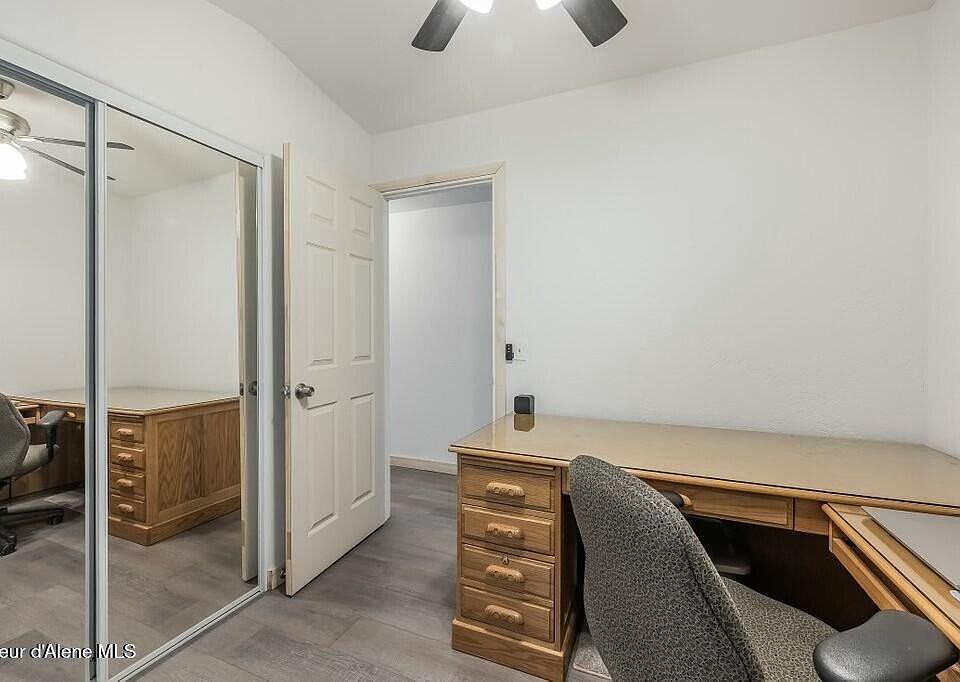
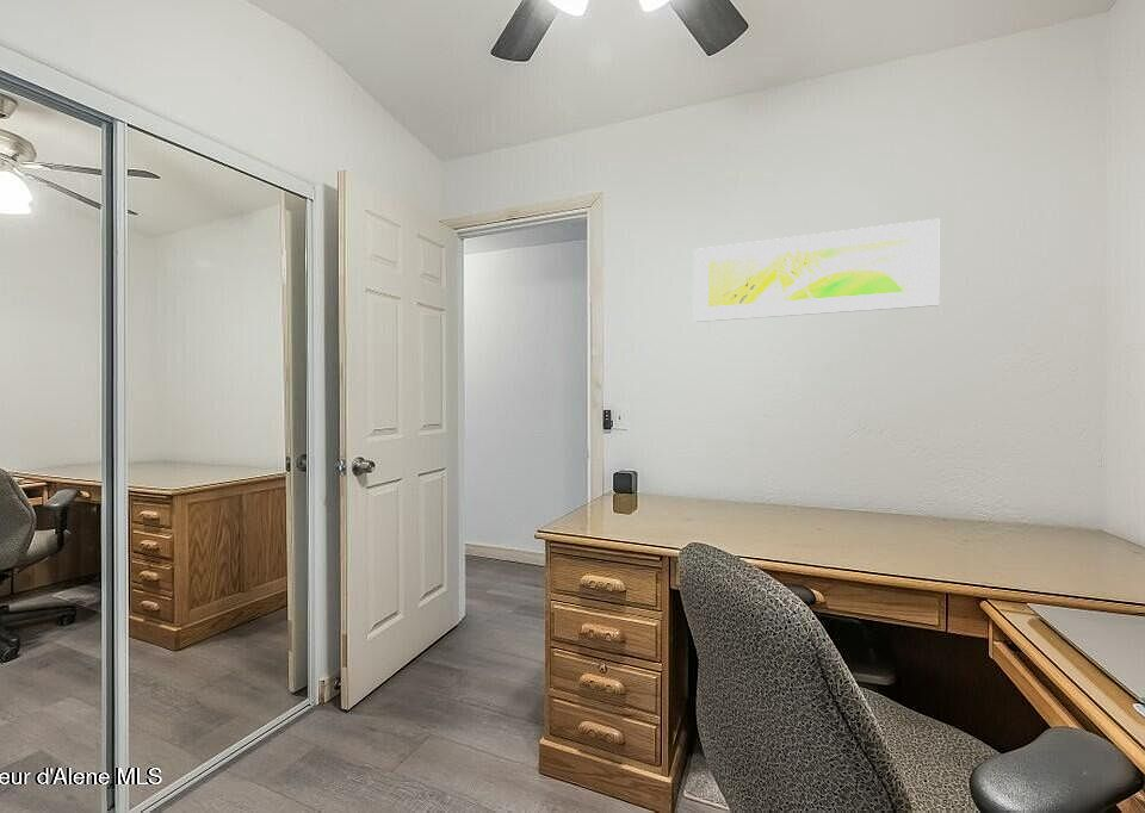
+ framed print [693,218,940,323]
